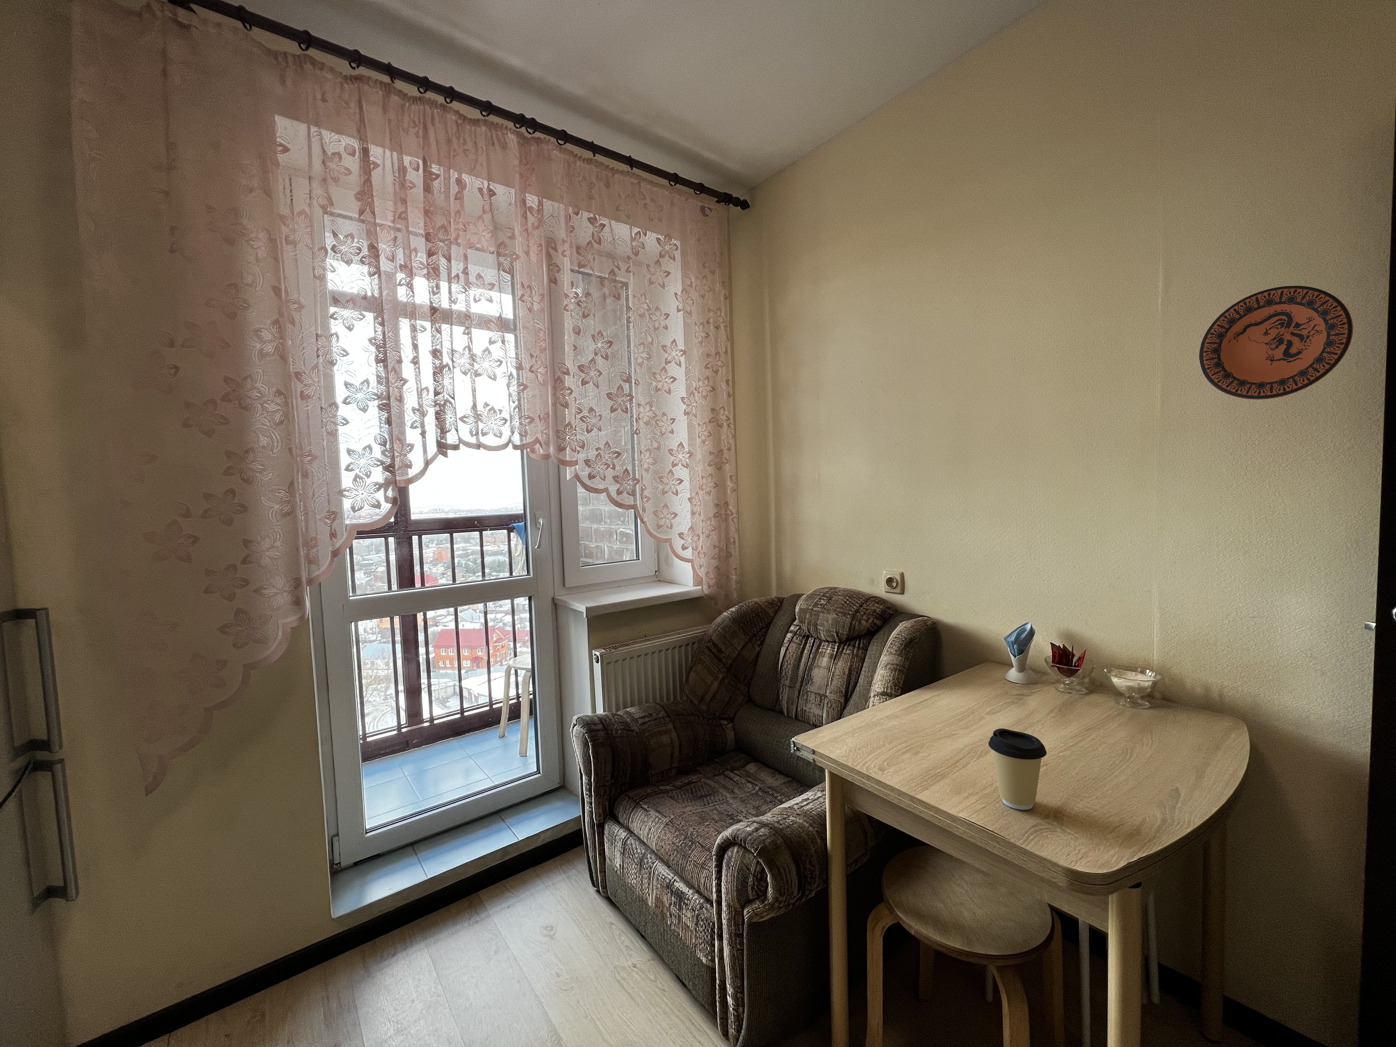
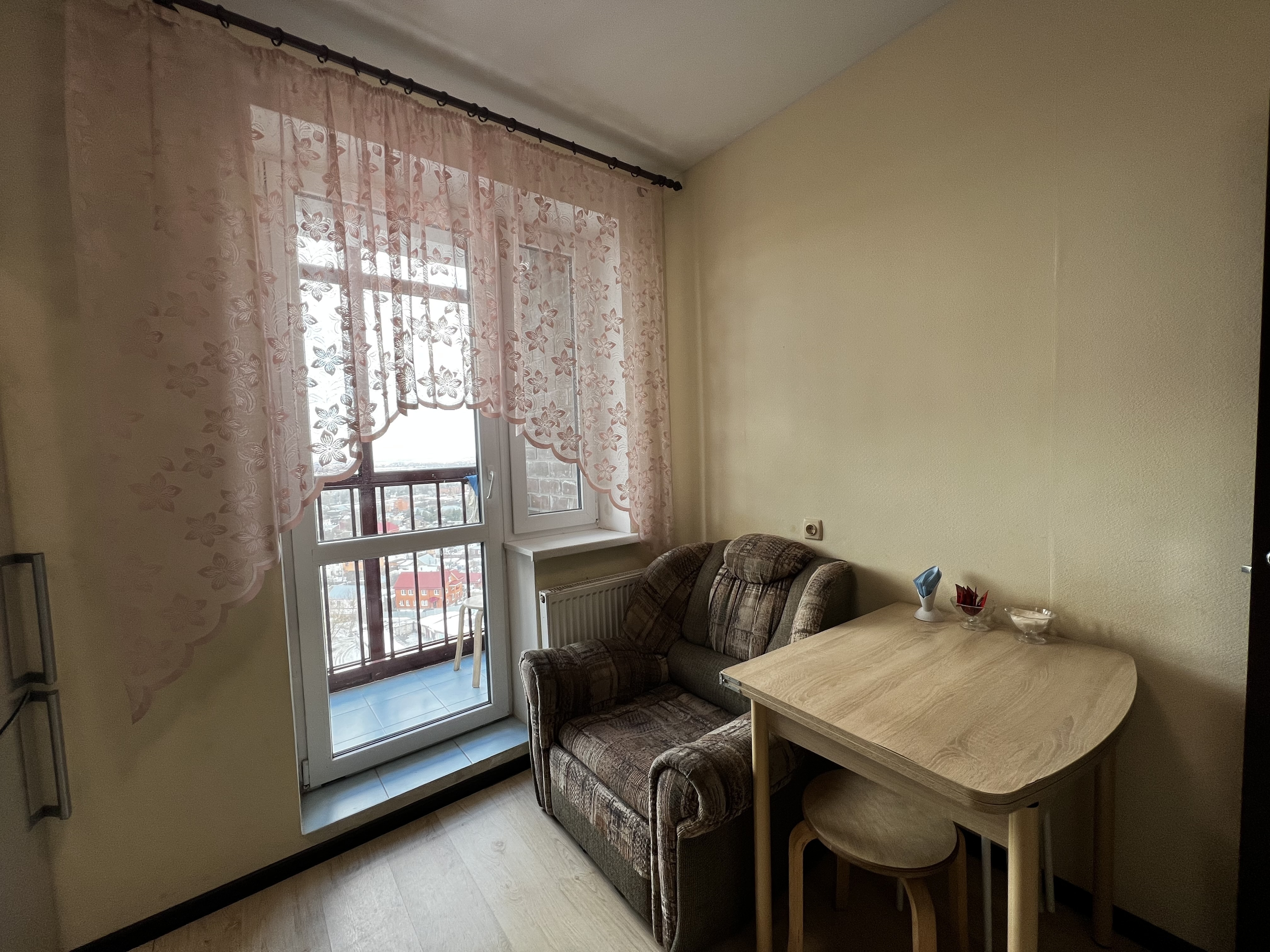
- coffee cup [988,728,1046,811]
- decorative plate [1199,285,1353,400]
